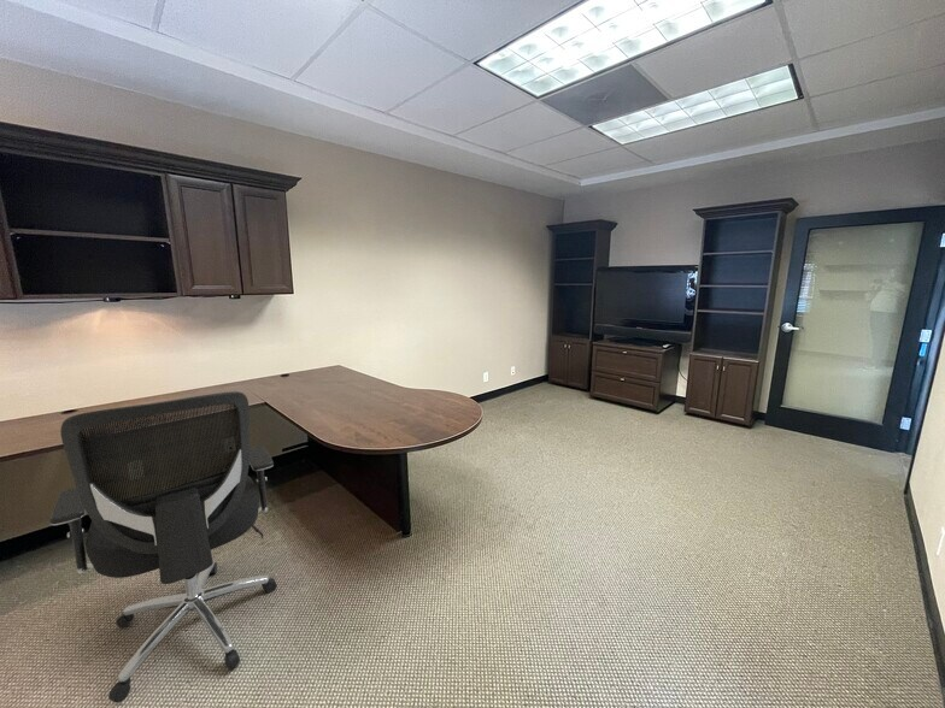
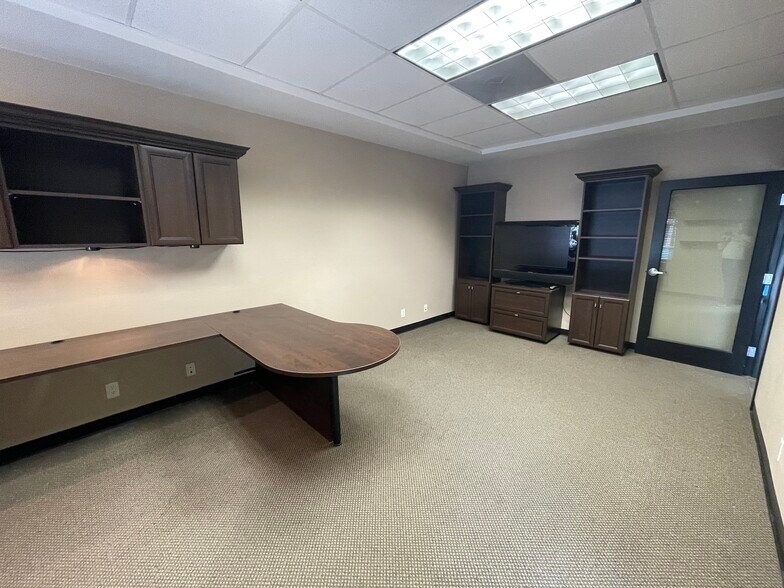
- chair [48,390,278,704]
